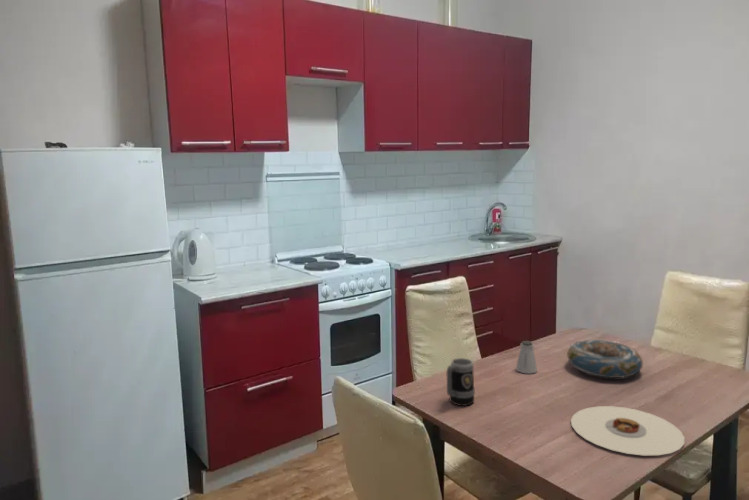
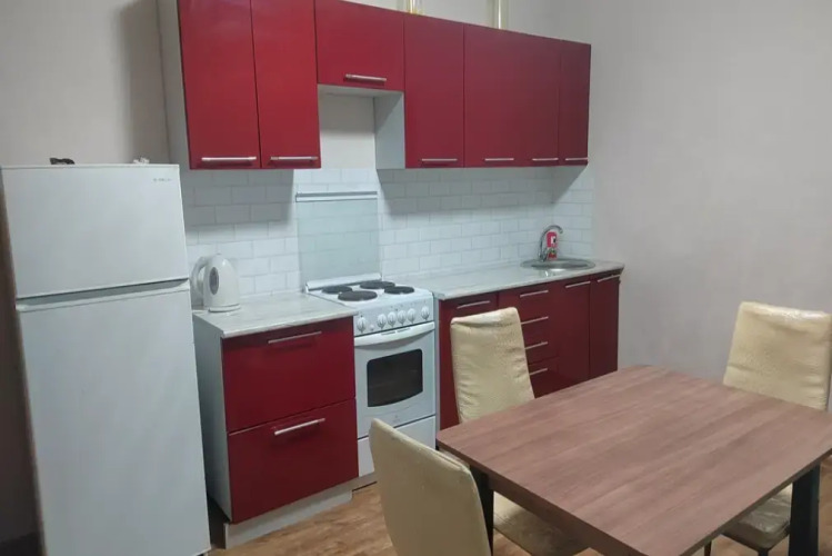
- decorative bowl [565,338,644,380]
- saltshaker [515,340,538,375]
- mug [445,357,476,407]
- plate [570,405,686,456]
